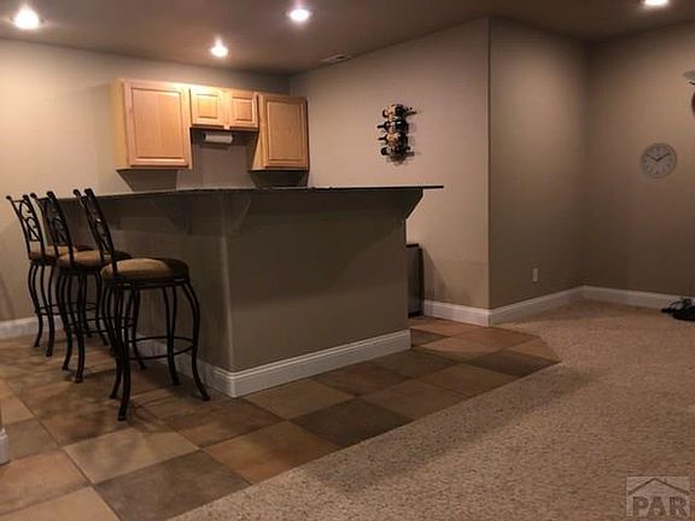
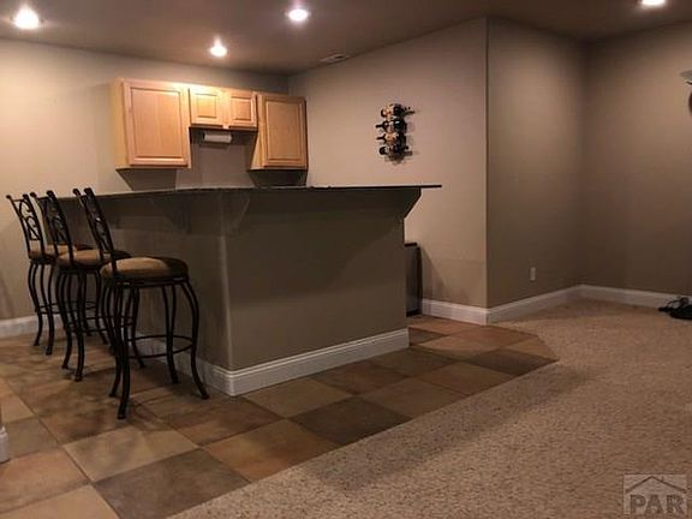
- wall clock [638,142,678,180]
